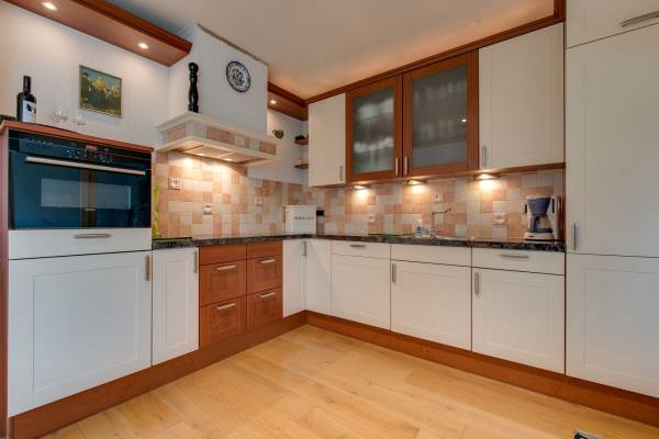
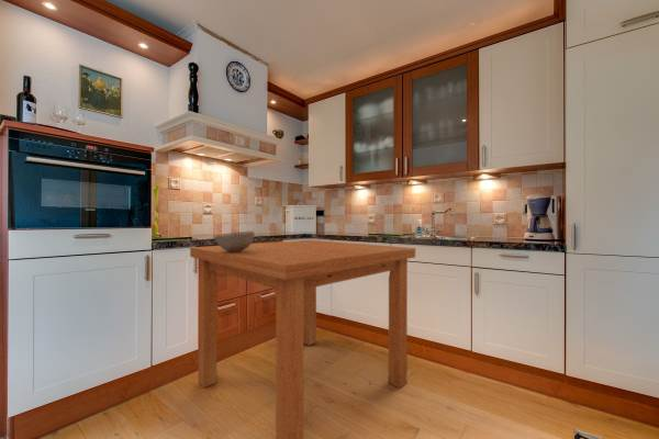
+ bowl [213,230,256,252]
+ dining table [189,239,416,439]
